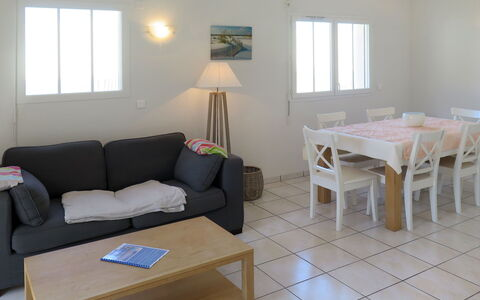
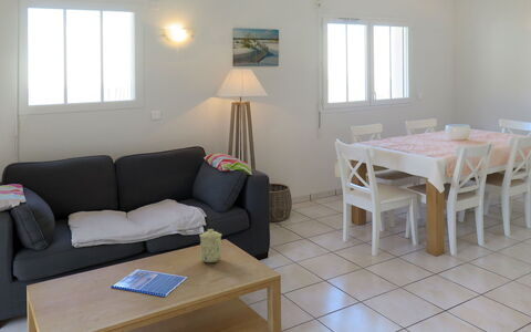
+ mug [199,228,222,263]
